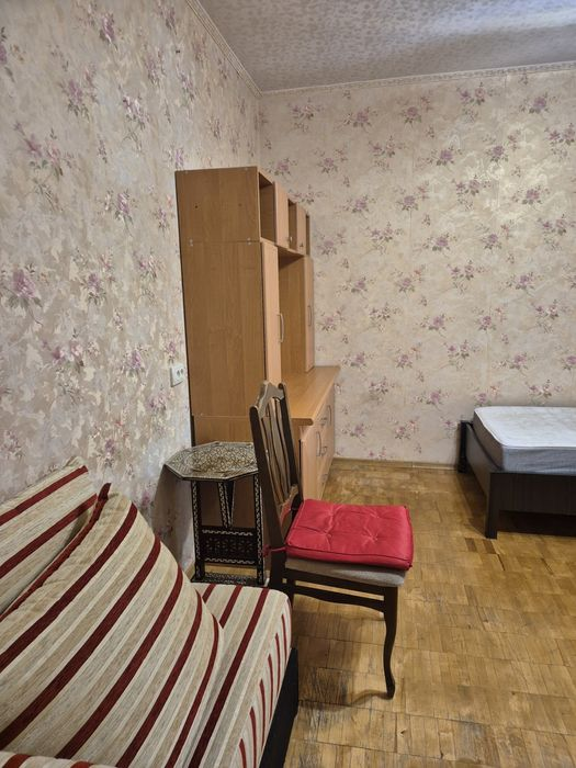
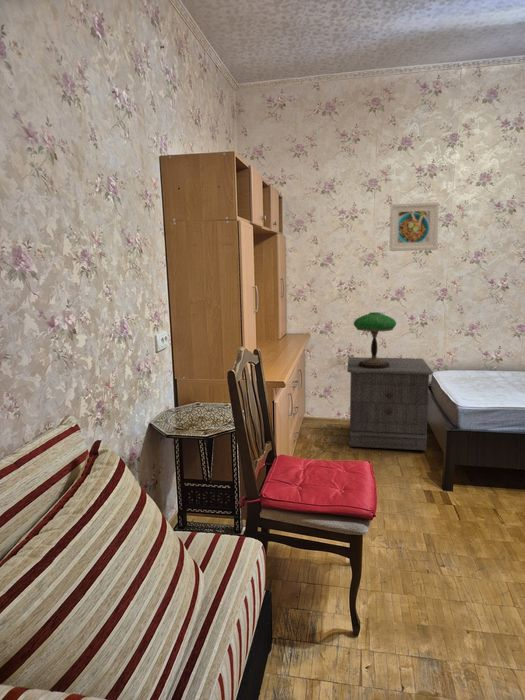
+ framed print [388,201,440,252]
+ table lamp [353,311,397,369]
+ nightstand [346,356,434,451]
